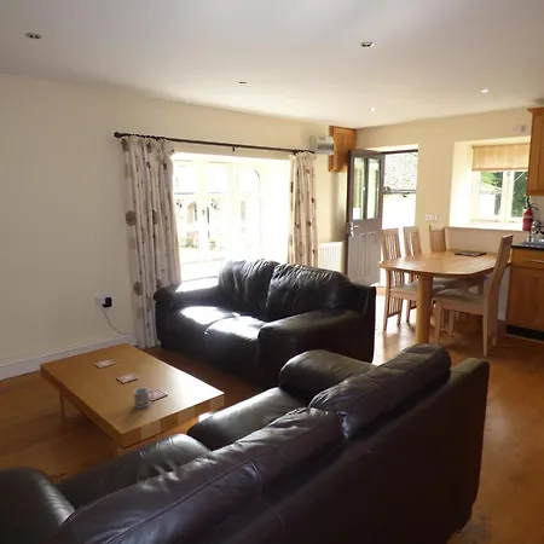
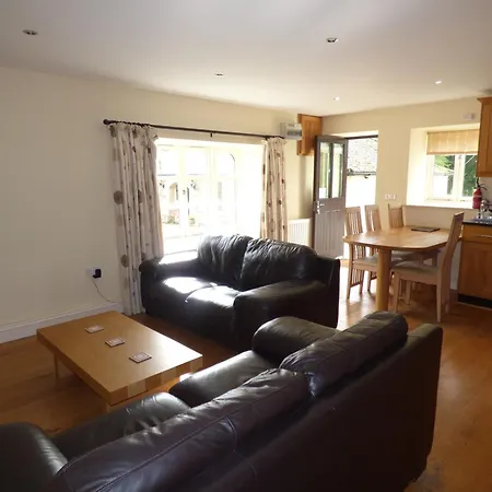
- cup [132,387,155,410]
